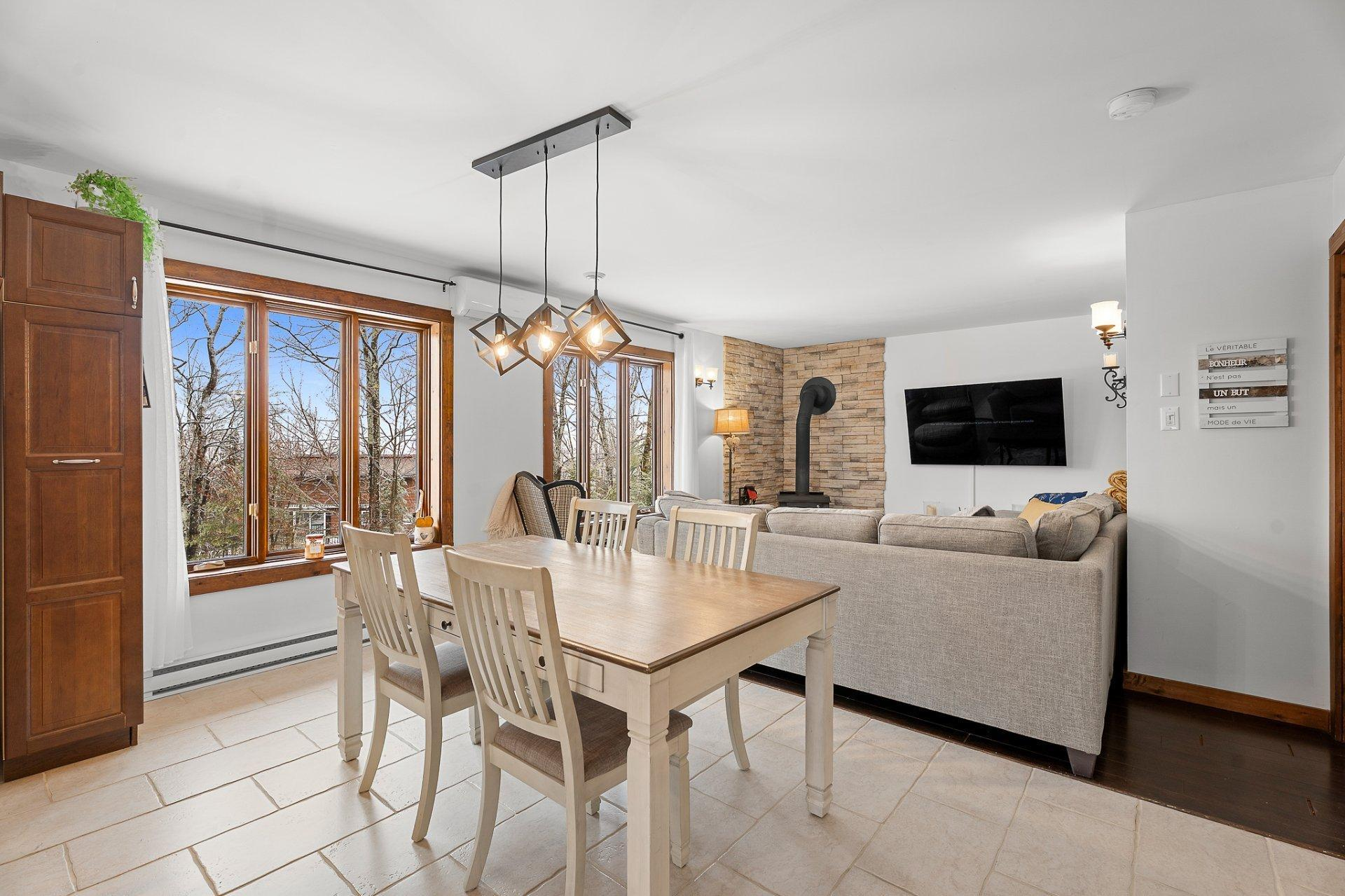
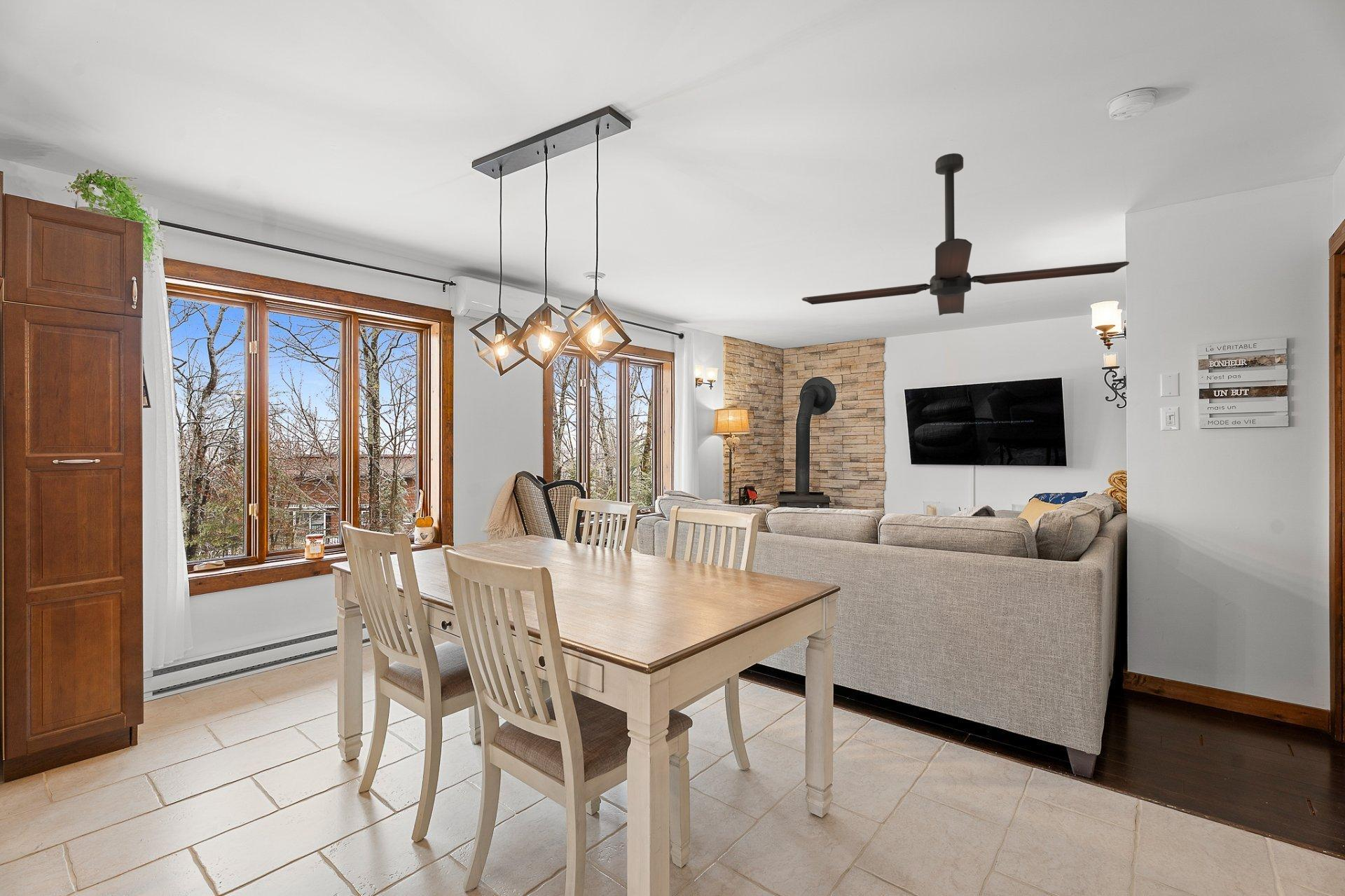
+ ceiling fan [801,153,1130,316]
